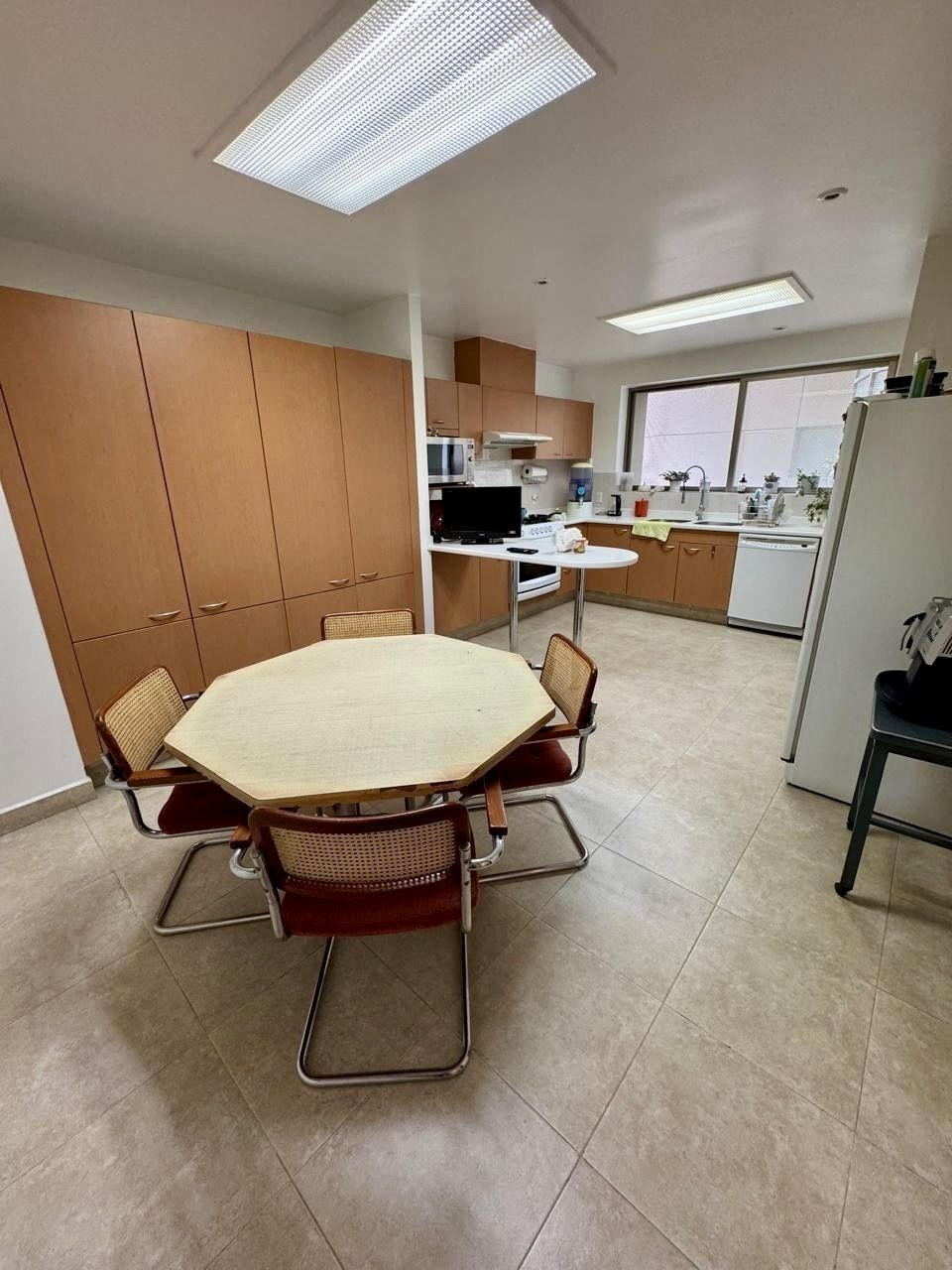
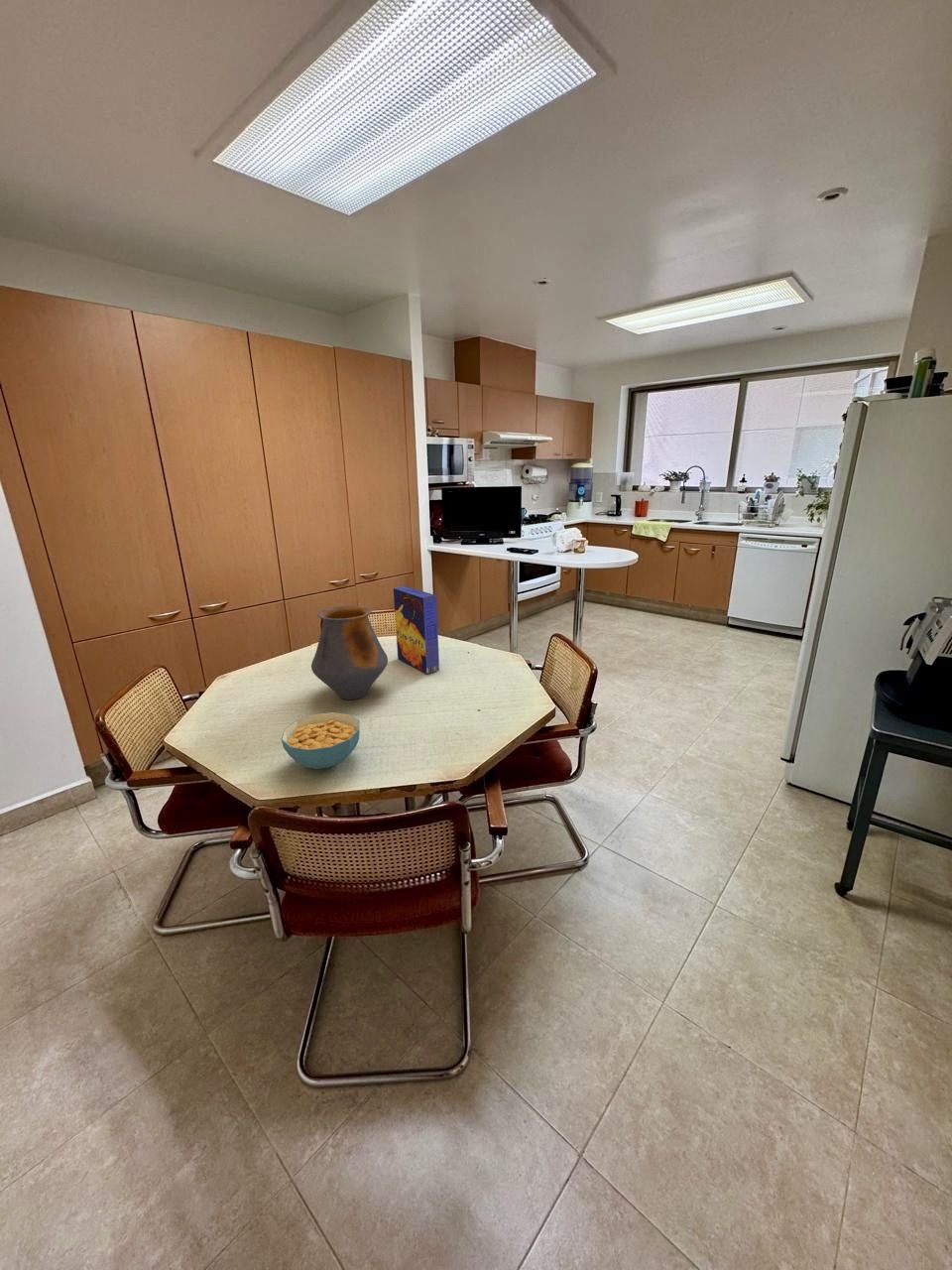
+ cereal bowl [281,711,361,770]
+ vase [310,604,389,700]
+ cereal box [393,585,440,675]
